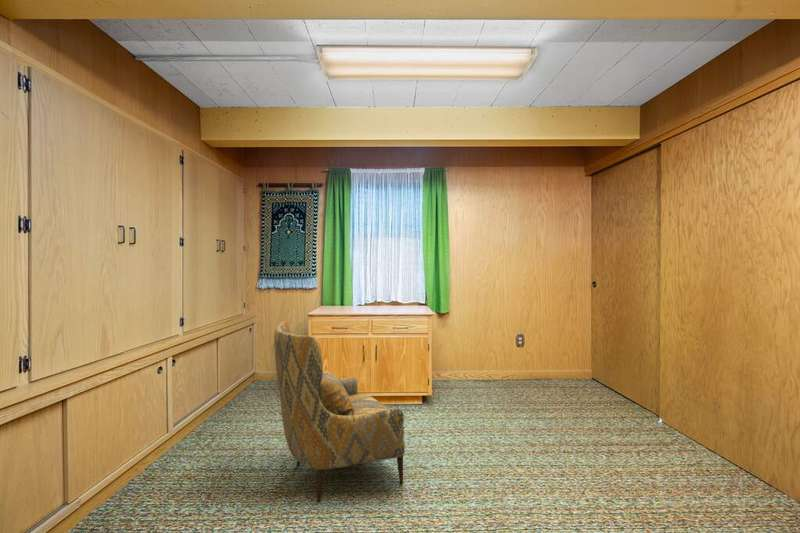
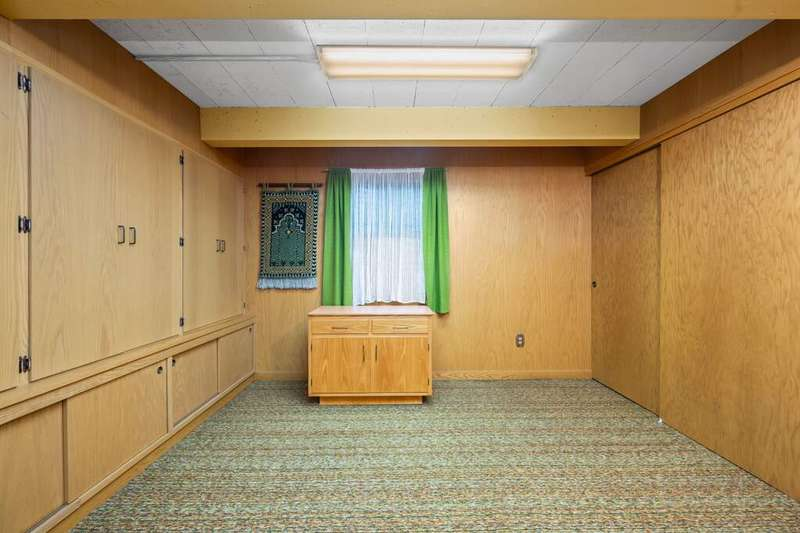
- armchair [273,320,406,504]
